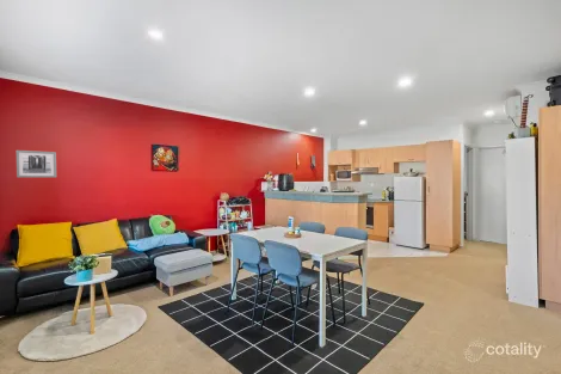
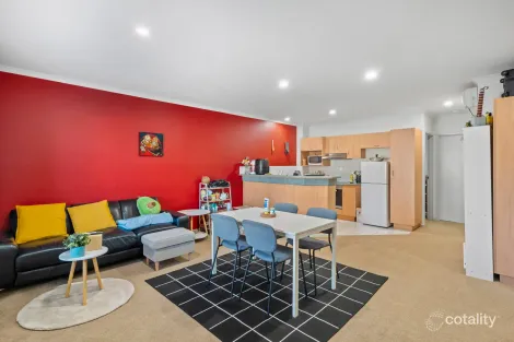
- wall art [16,149,57,179]
